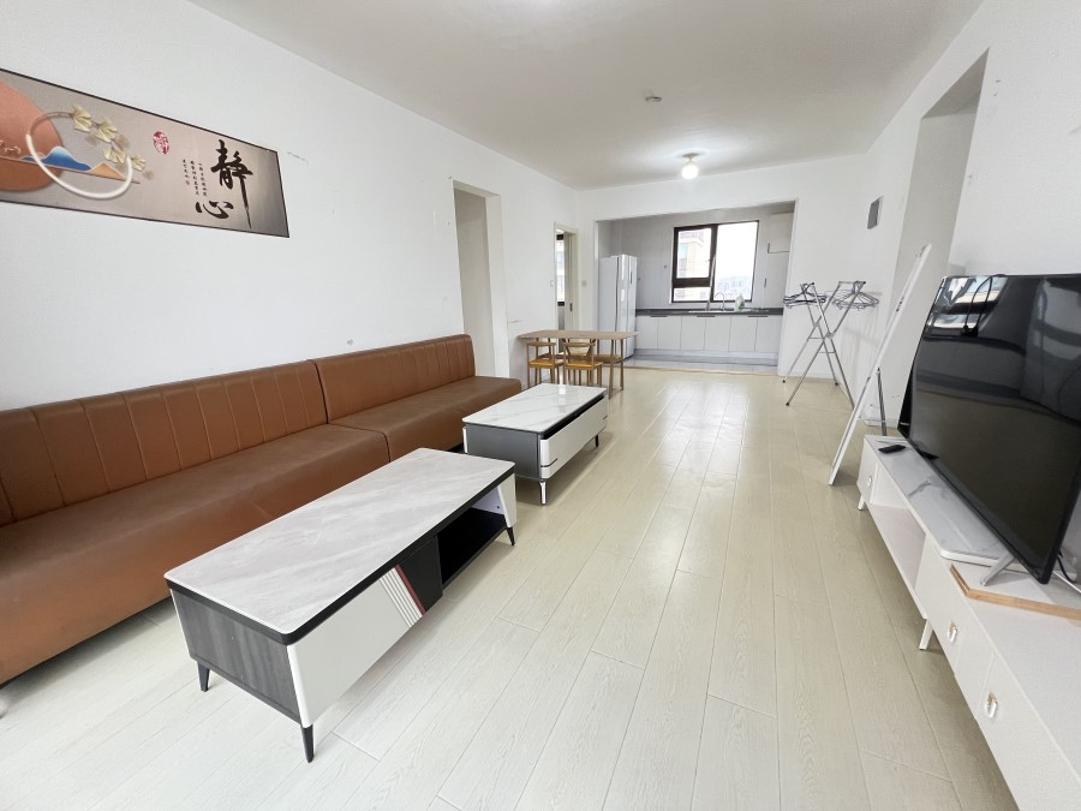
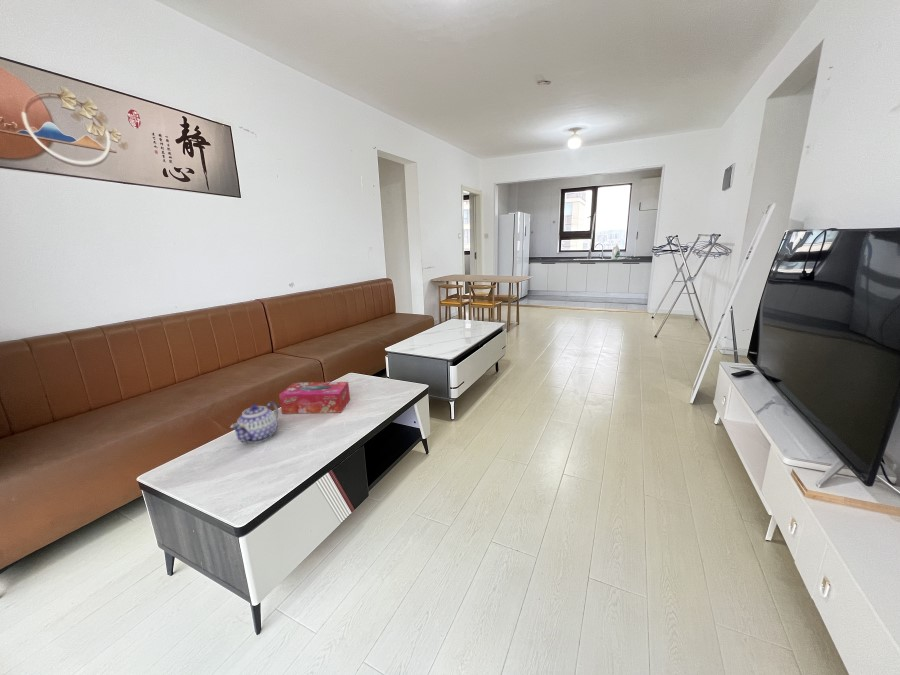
+ tissue box [278,381,351,415]
+ teapot [229,401,279,444]
